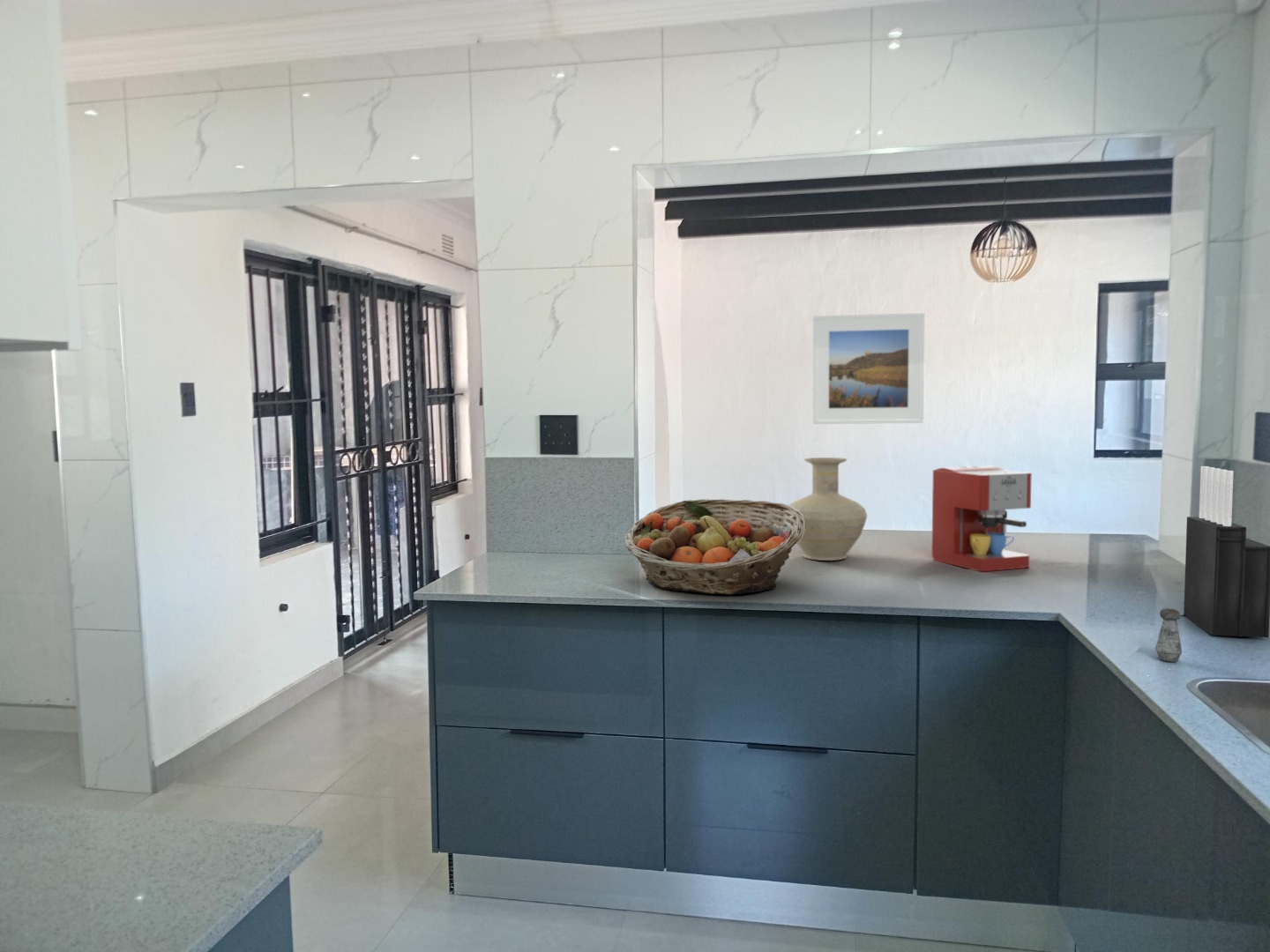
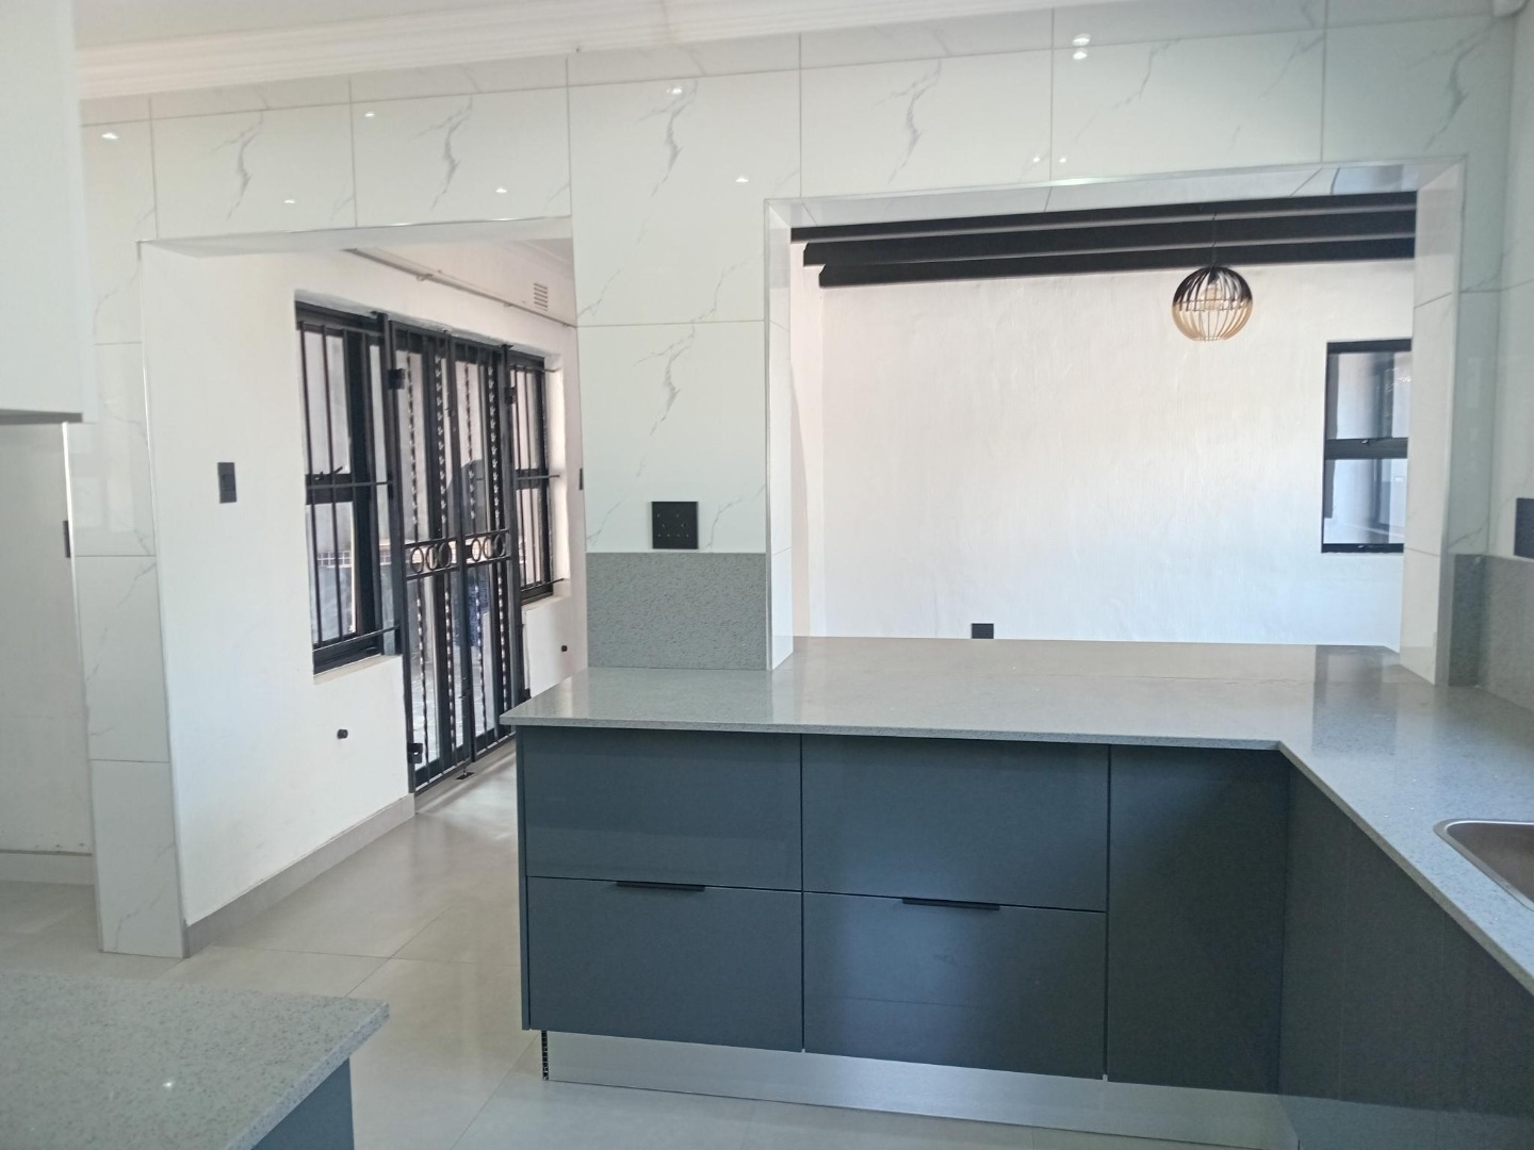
- knife block [1183,465,1270,638]
- coffee maker [931,465,1033,572]
- fruit basket [624,498,805,595]
- vase [788,457,868,562]
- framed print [812,312,926,425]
- salt shaker [1154,607,1183,663]
